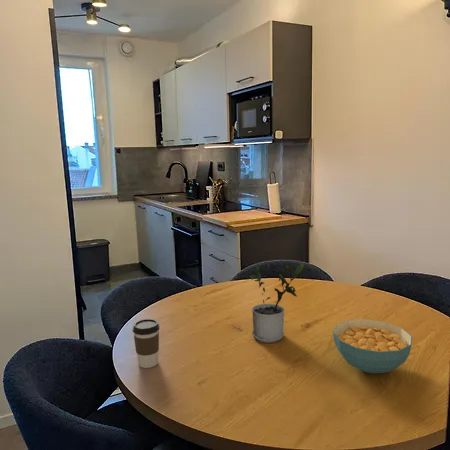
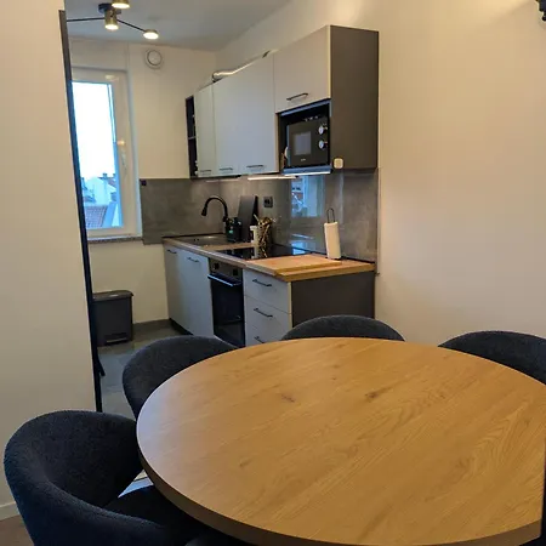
- coffee cup [132,318,160,369]
- cereal bowl [332,318,413,375]
- potted plant [249,262,305,344]
